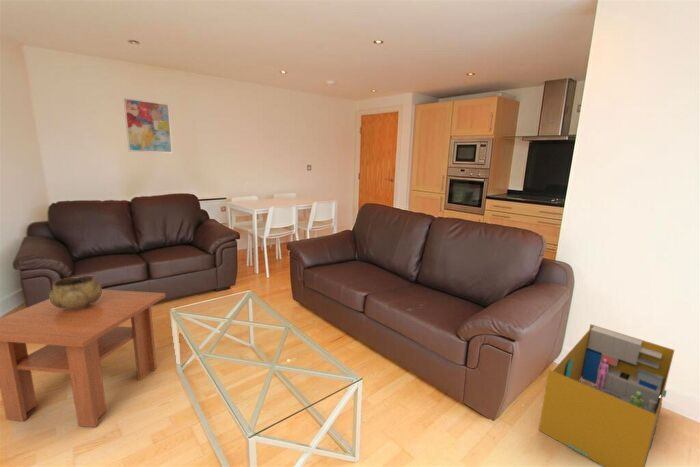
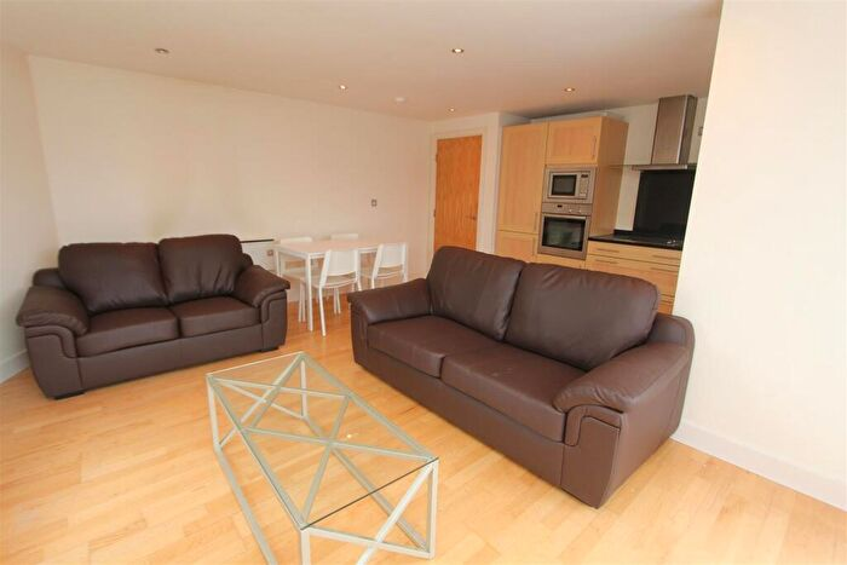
- wall art [122,97,174,154]
- decorative bowl [48,275,103,310]
- storage bin [538,323,675,467]
- coffee table [0,289,167,428]
